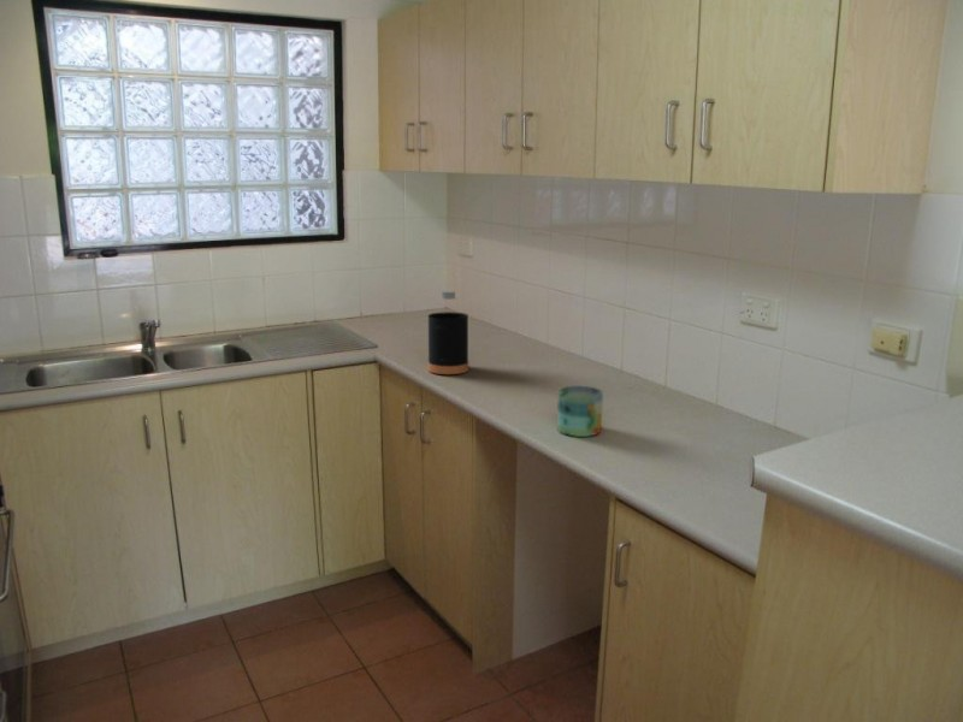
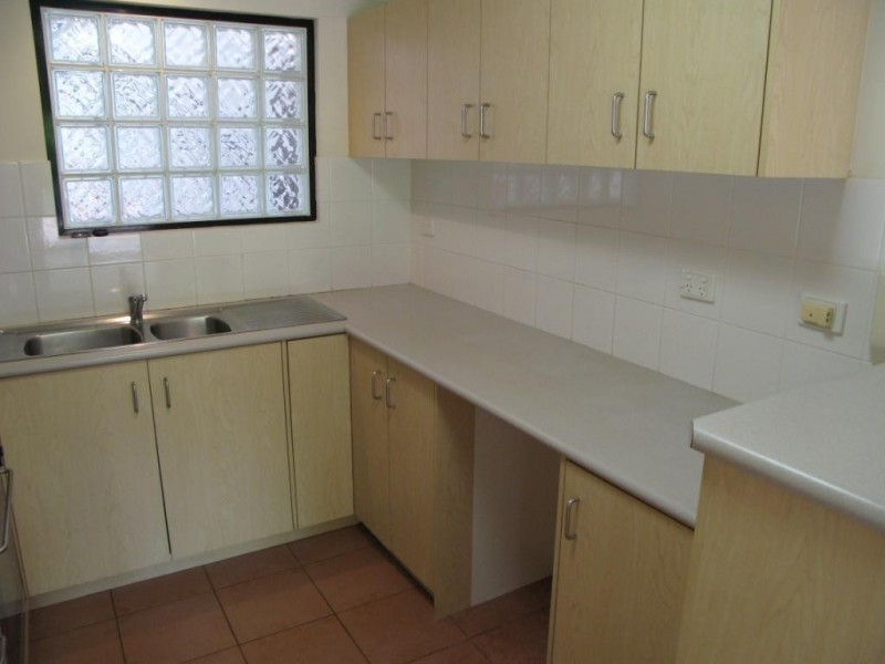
- bottle [427,290,469,375]
- mug [556,385,604,438]
